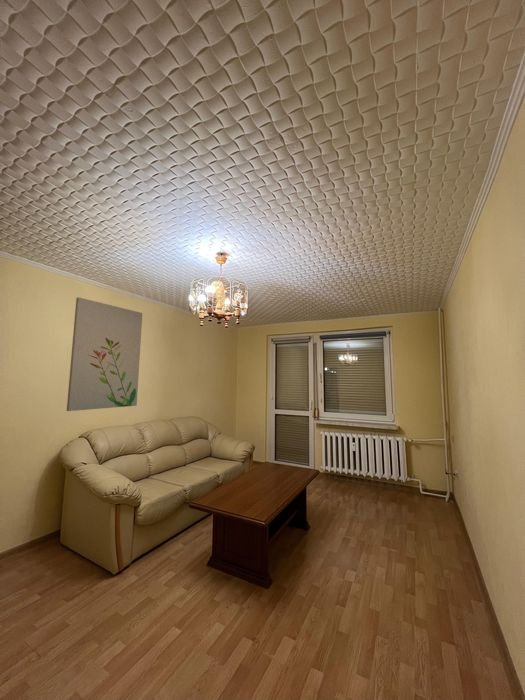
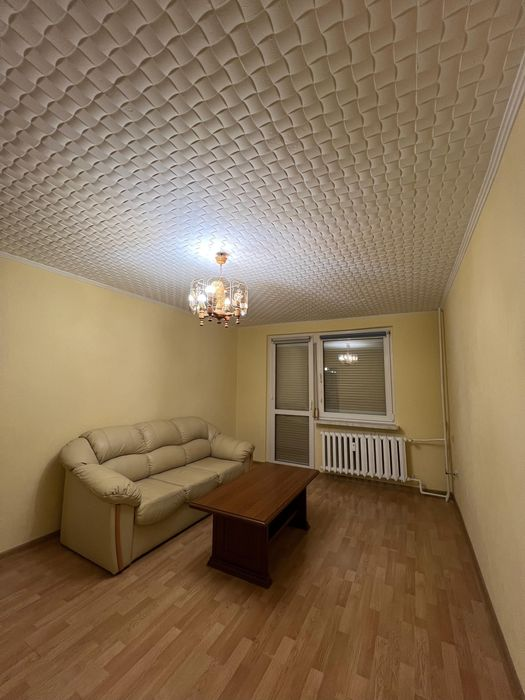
- wall art [66,296,143,412]
